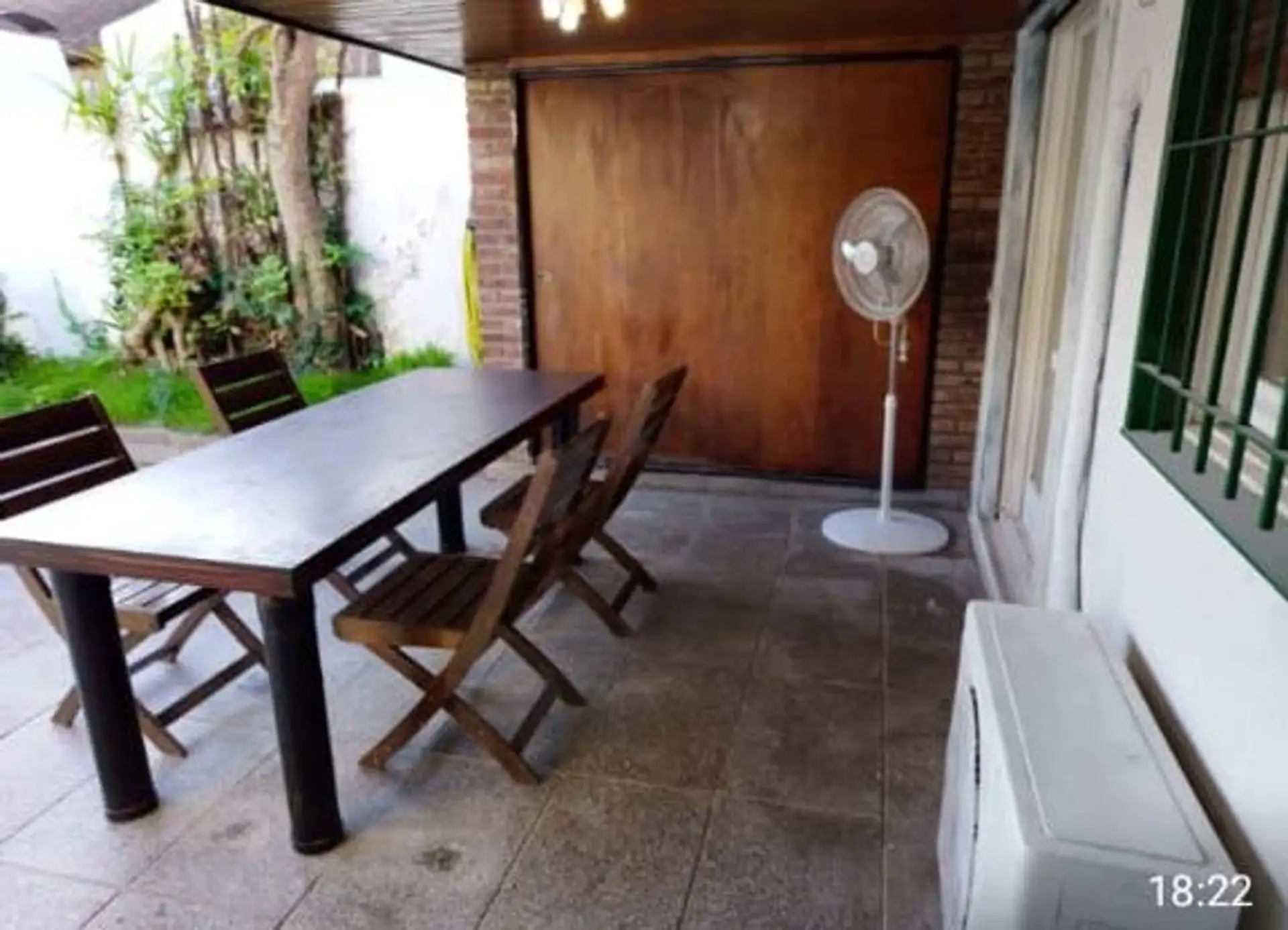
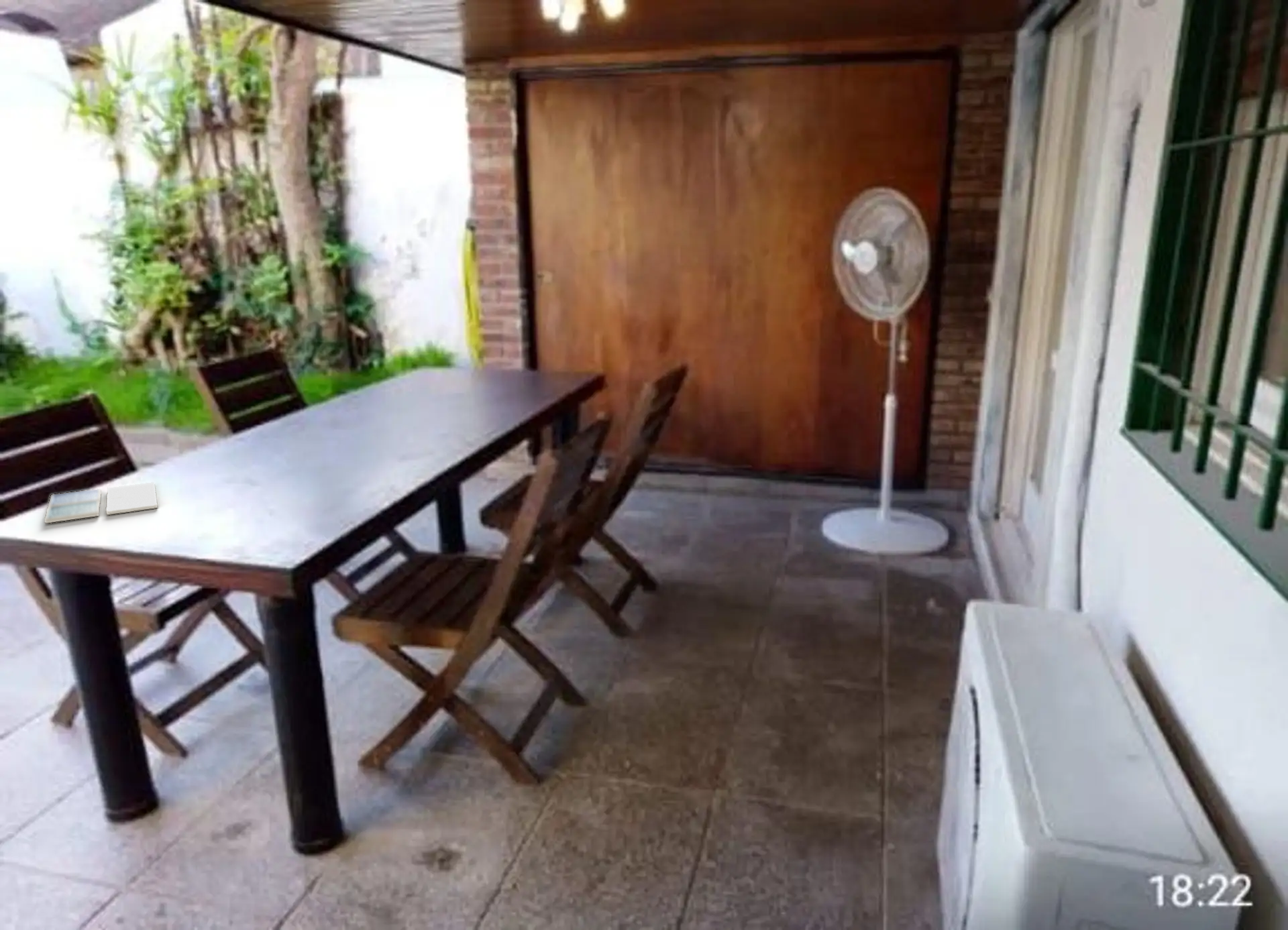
+ drink coaster [44,481,158,524]
